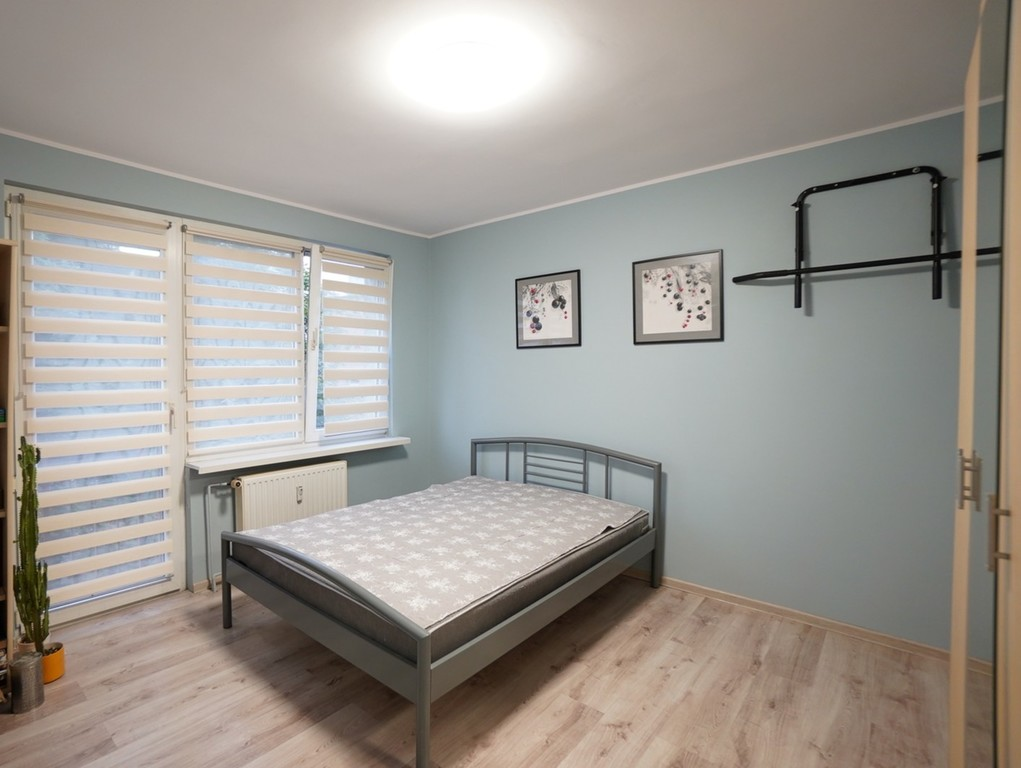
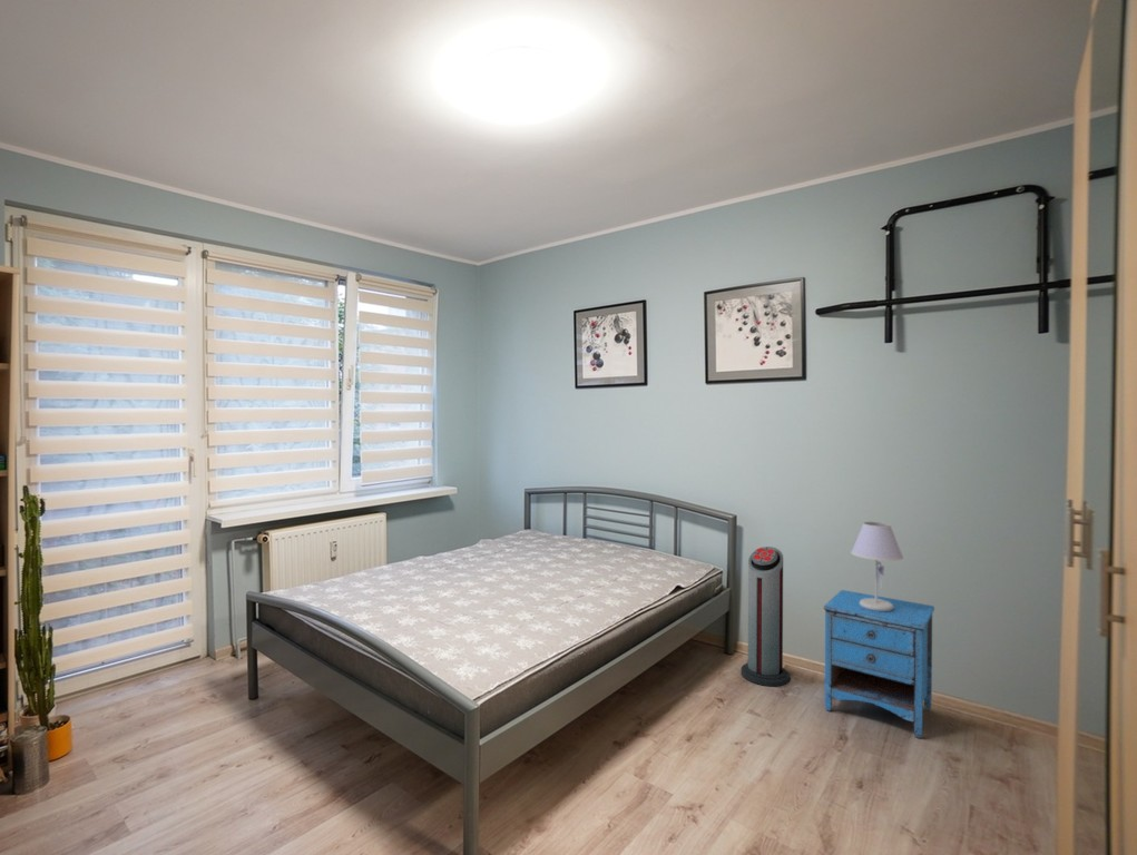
+ table lamp [850,521,904,611]
+ air purifier [739,546,791,687]
+ nightstand [823,589,935,739]
